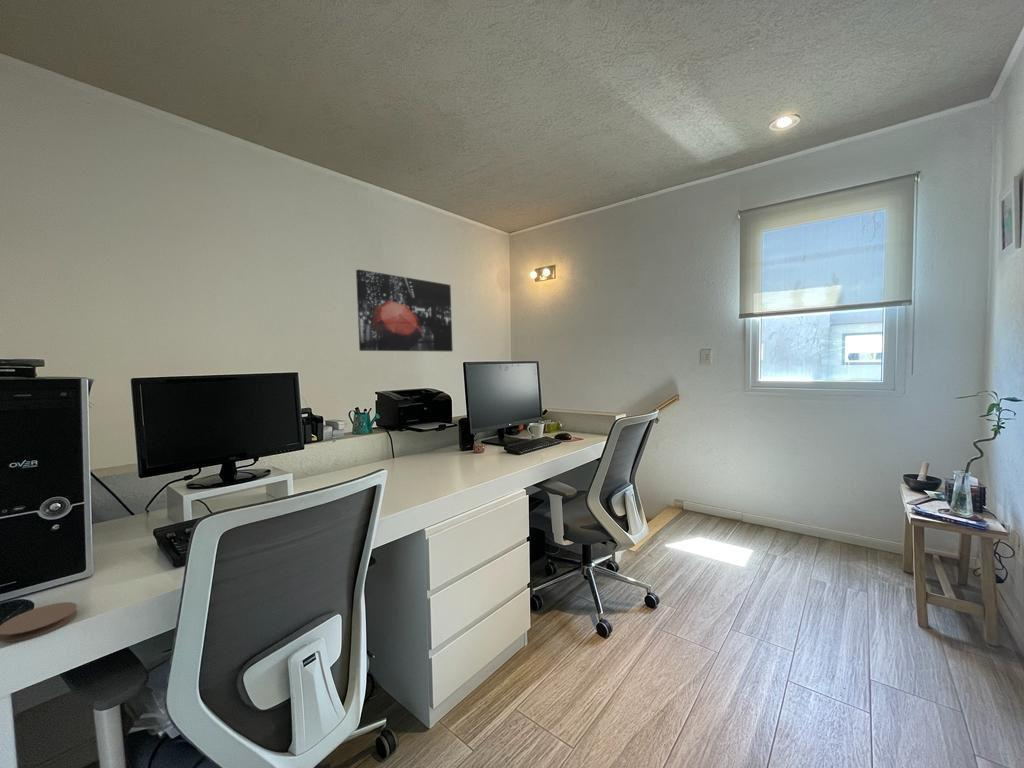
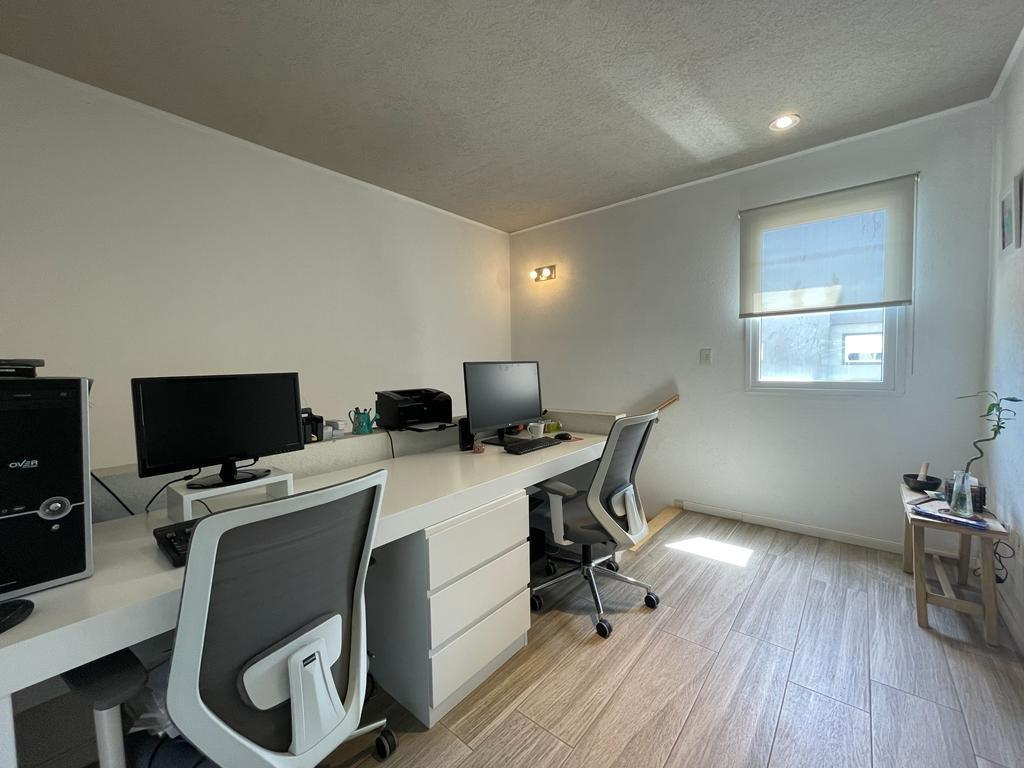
- wall art [355,268,454,352]
- coaster [0,601,79,643]
